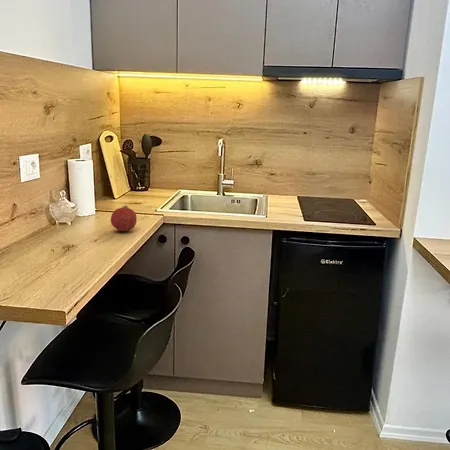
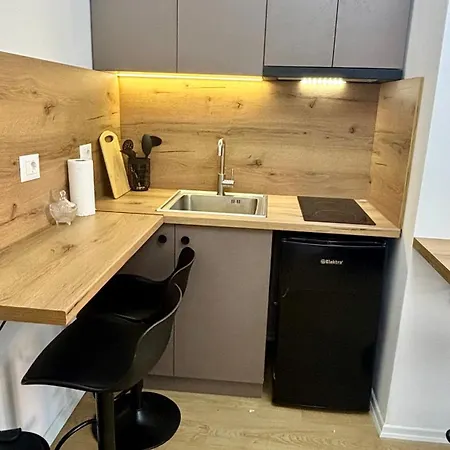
- fruit [110,205,138,232]
